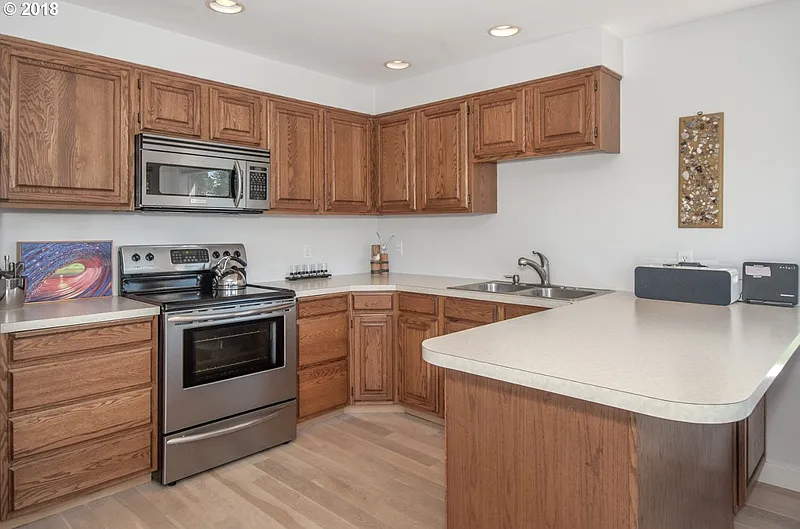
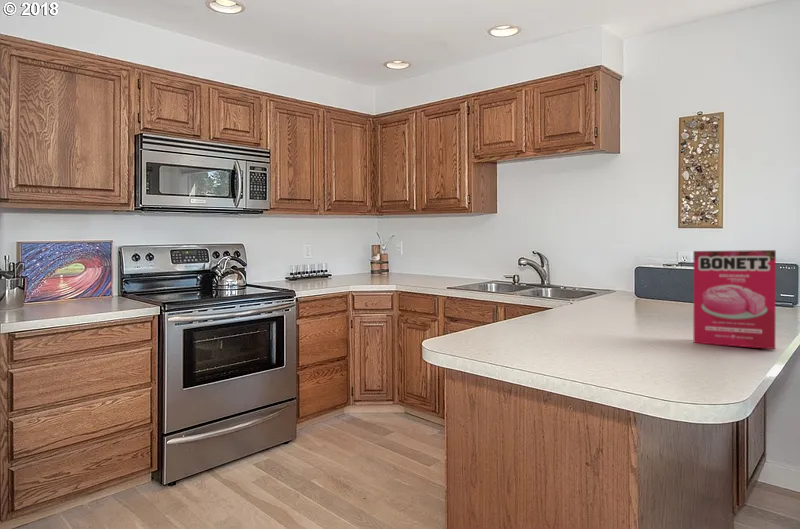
+ cereal box [693,249,777,350]
